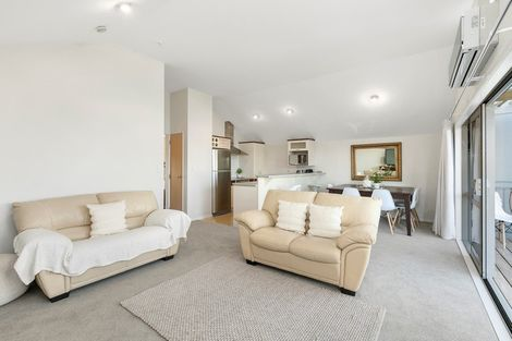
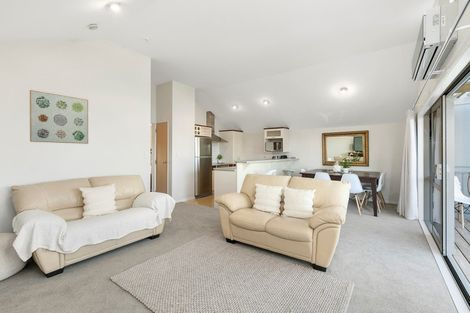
+ wall art [29,89,89,145]
